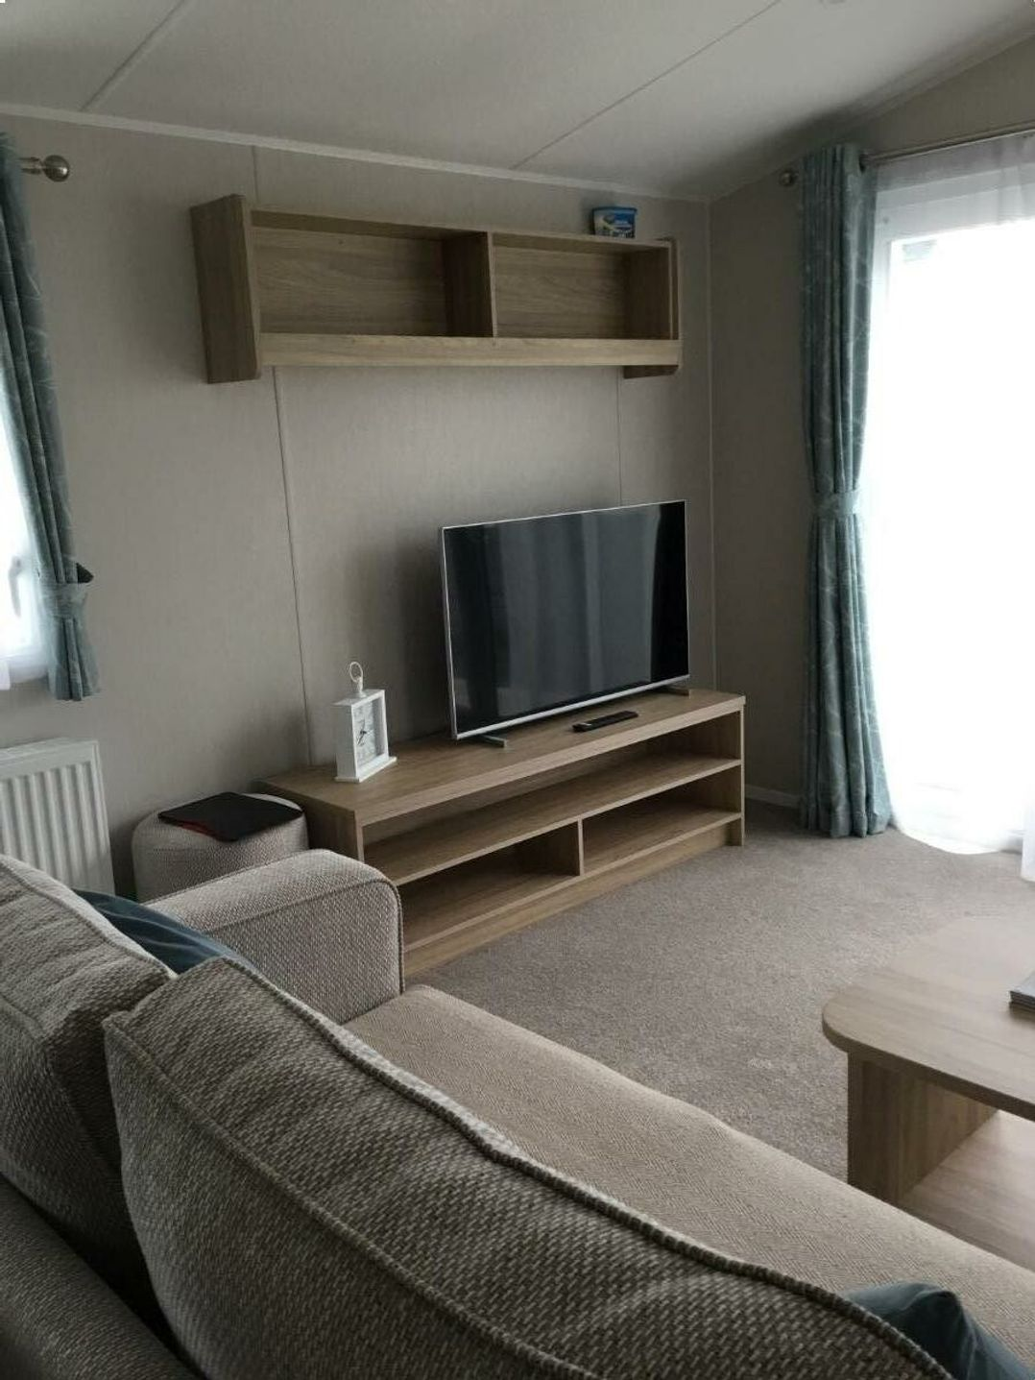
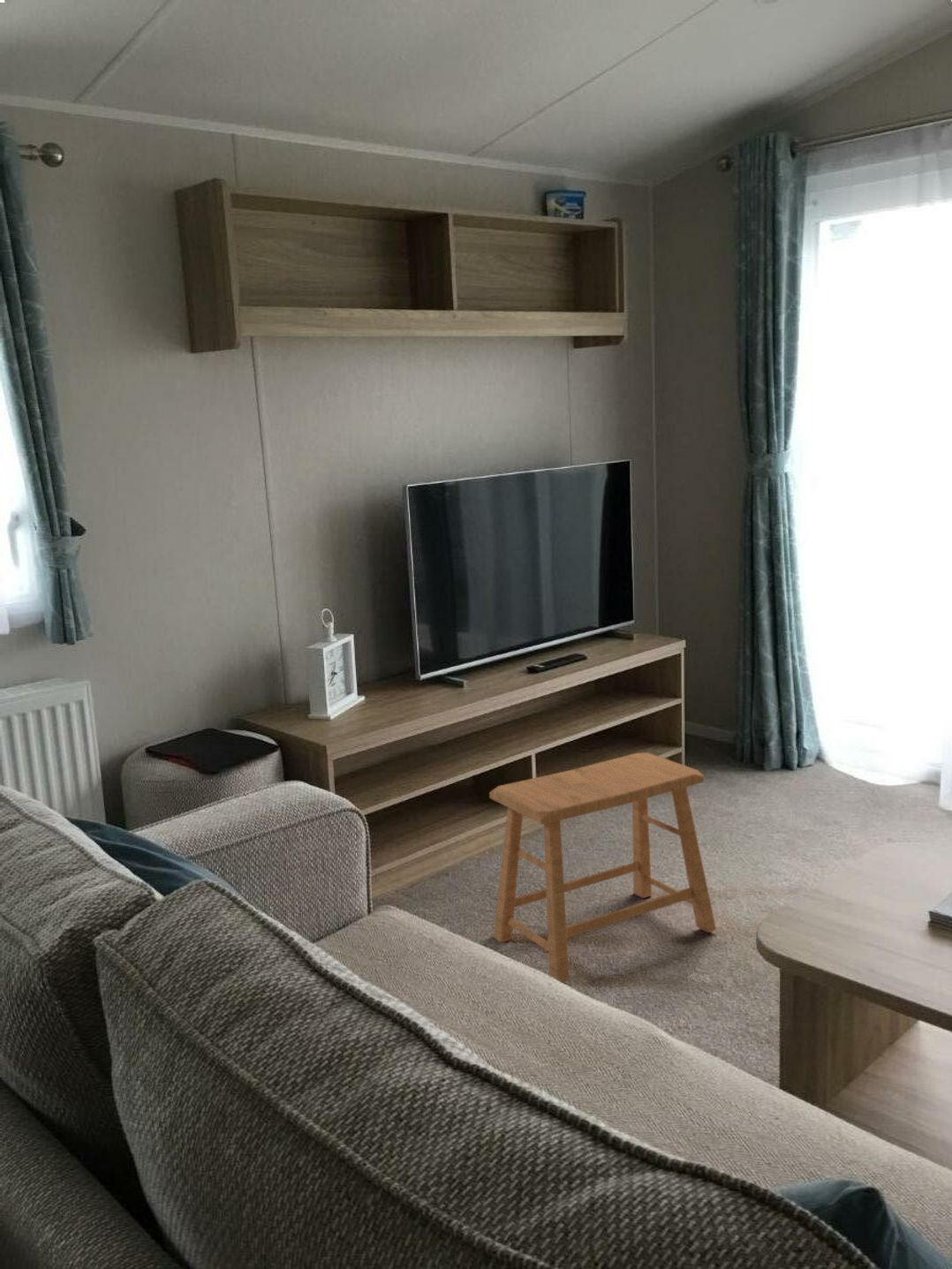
+ stool [488,752,717,984]
